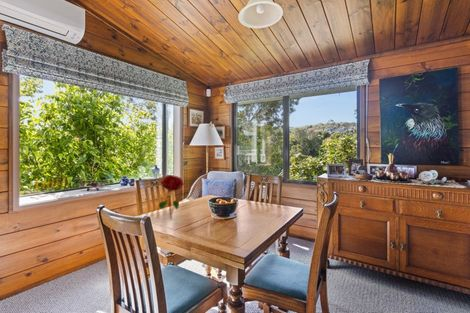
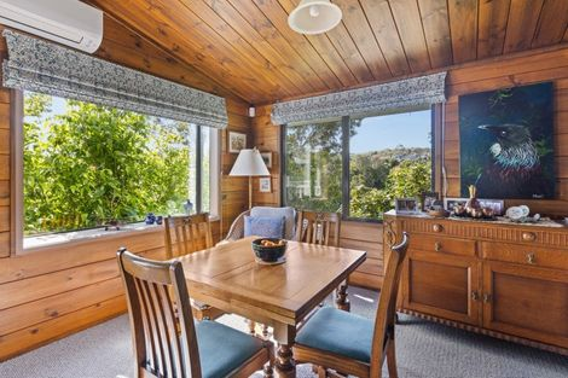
- flower [158,174,185,219]
